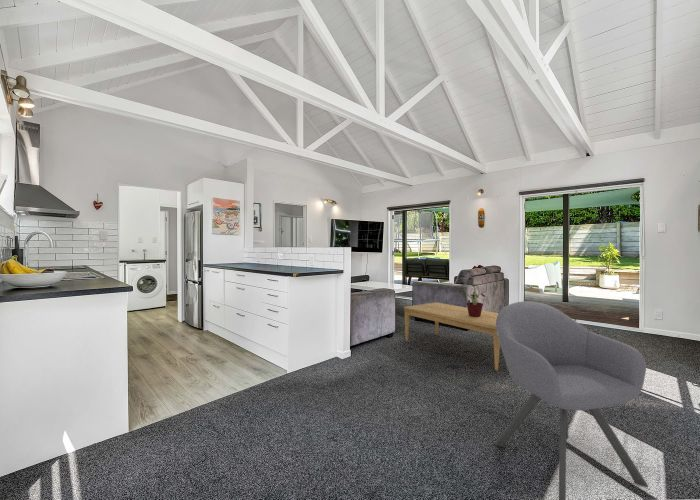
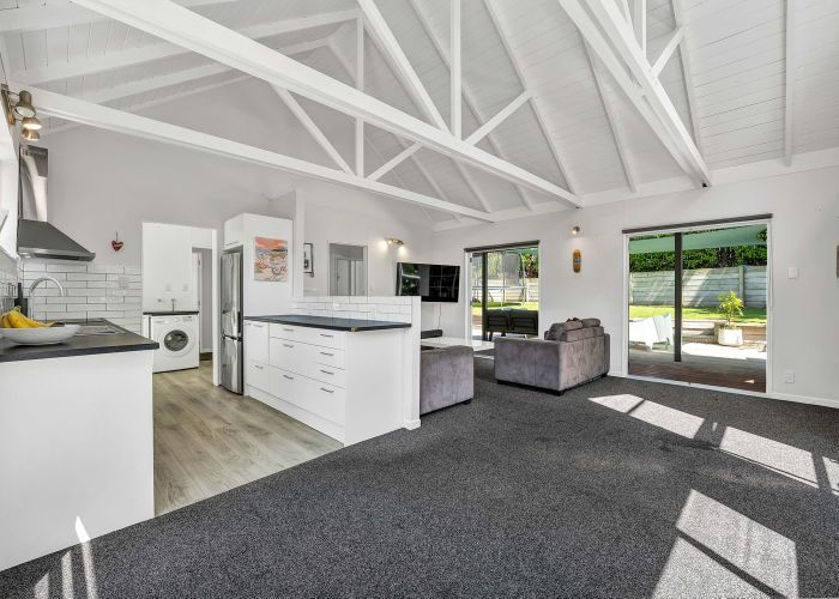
- potted plant [458,281,487,317]
- coffee table [403,302,501,372]
- chair [494,300,649,500]
